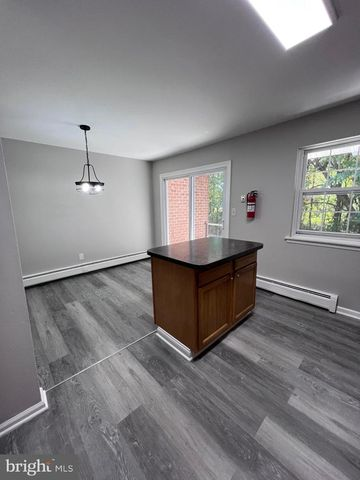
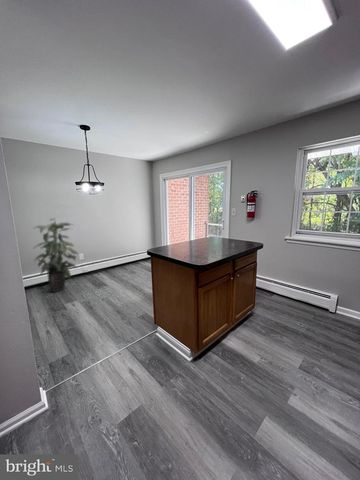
+ indoor plant [32,217,79,293]
